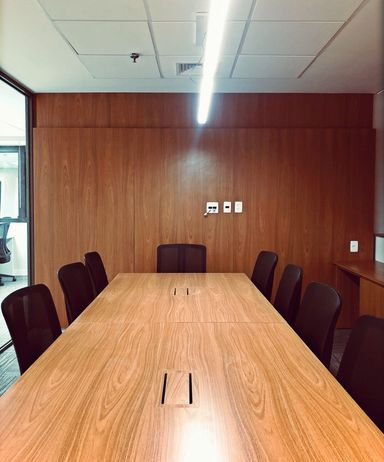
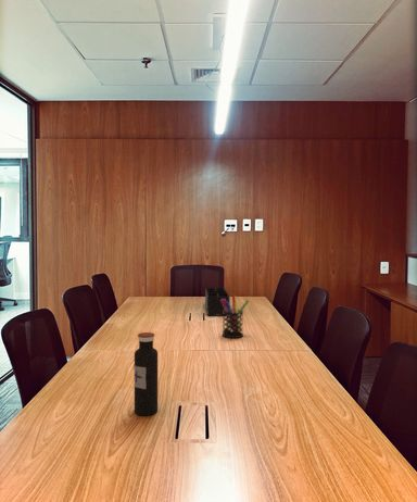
+ desk organizer [204,287,231,316]
+ water bottle [132,331,159,416]
+ pen holder [220,293,250,339]
